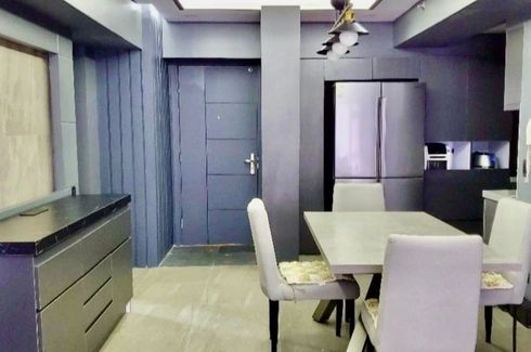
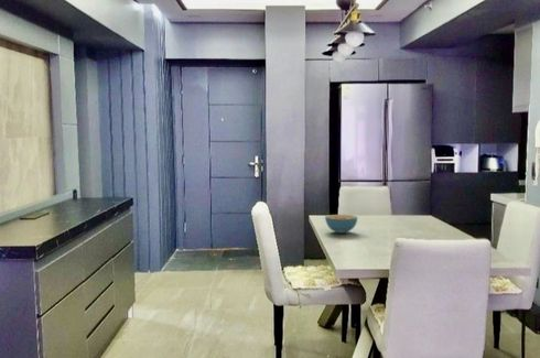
+ cereal bowl [324,214,358,235]
